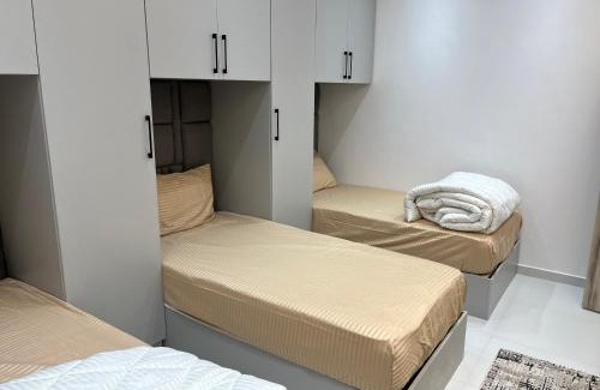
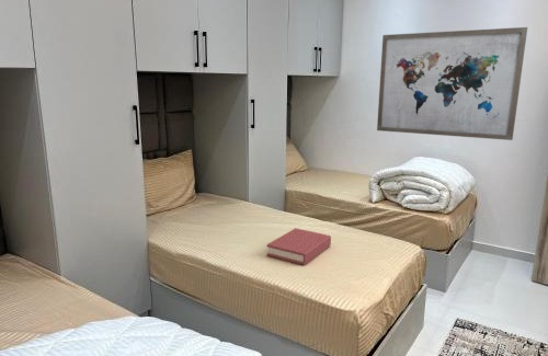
+ wall art [376,26,528,141]
+ hardback book [266,227,332,266]
